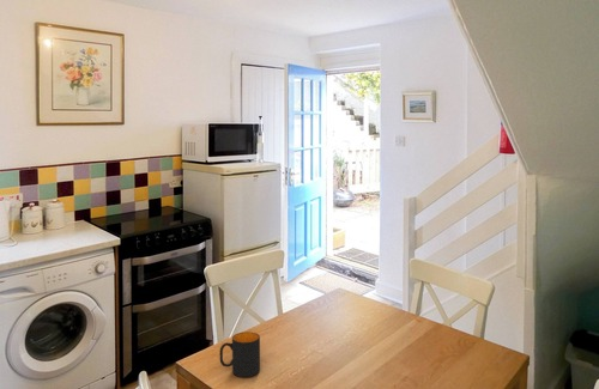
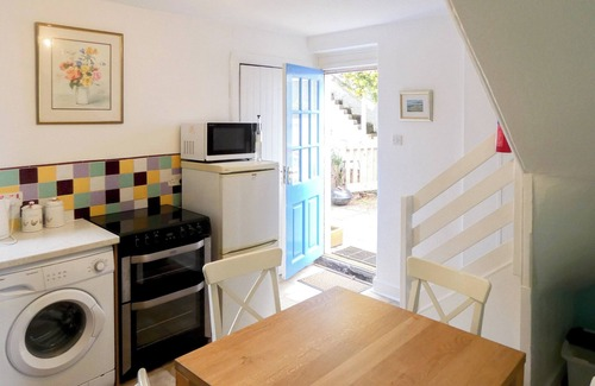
- mug [218,330,261,378]
